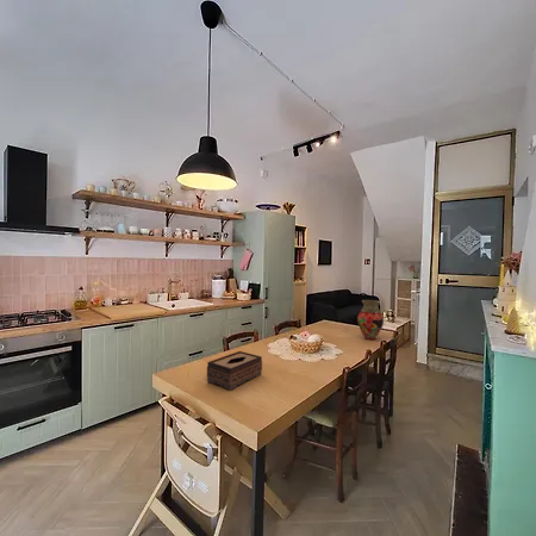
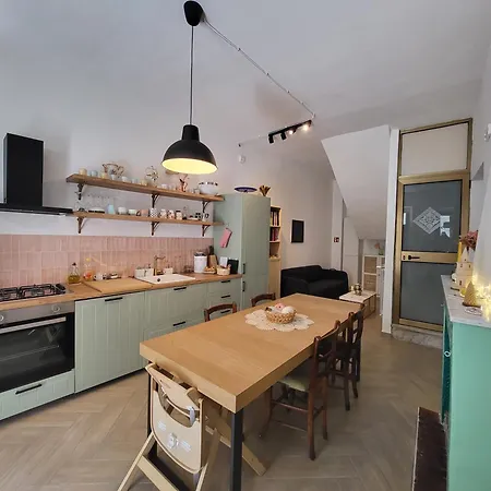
- tissue box [206,350,263,391]
- vase [356,299,385,341]
